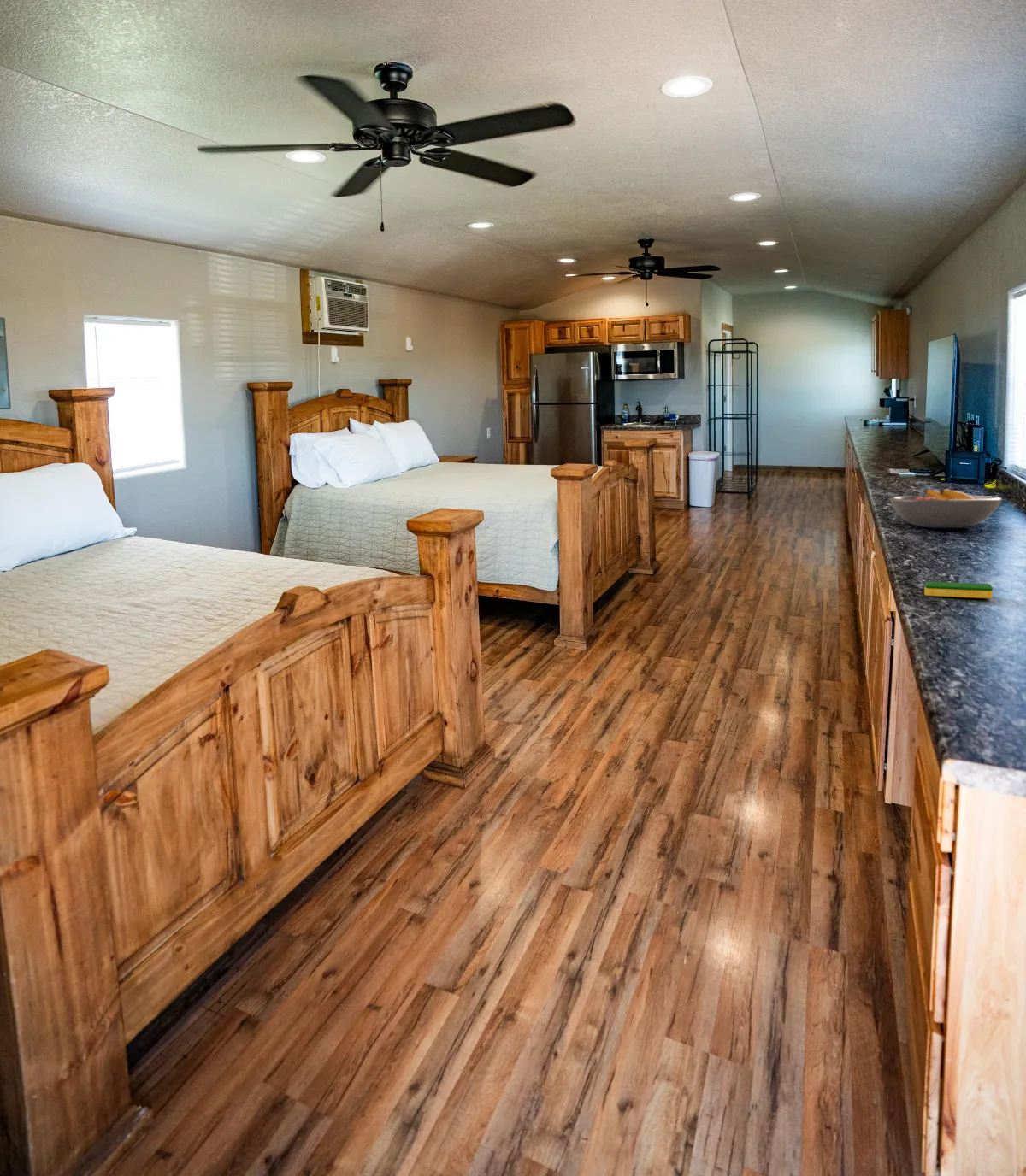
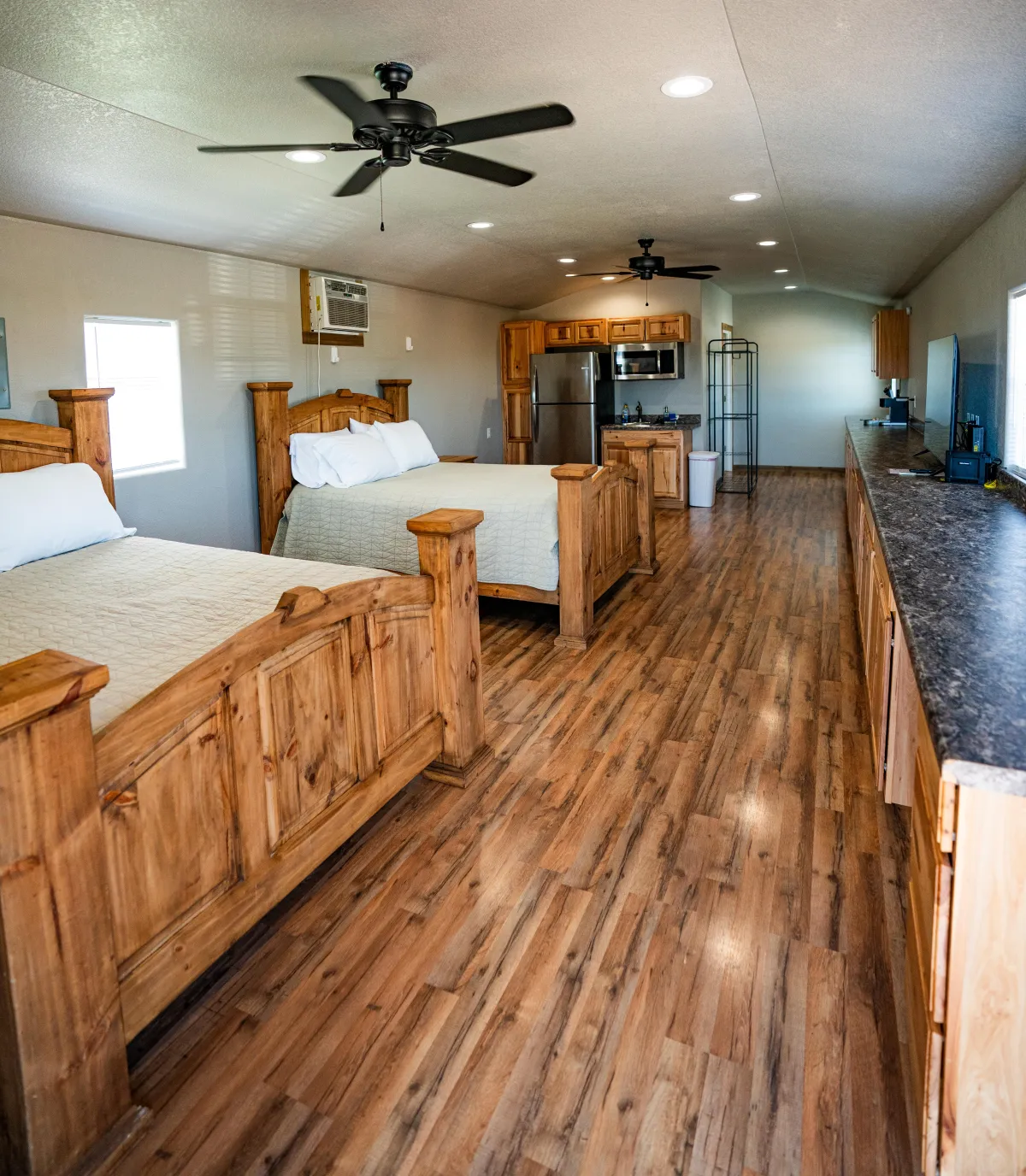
- fruit bowl [888,488,1004,529]
- dish sponge [923,581,994,599]
